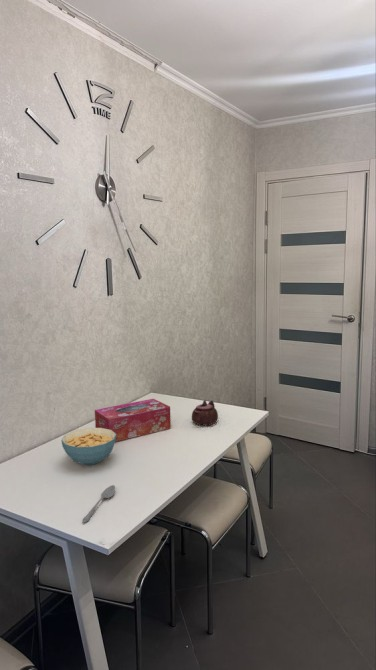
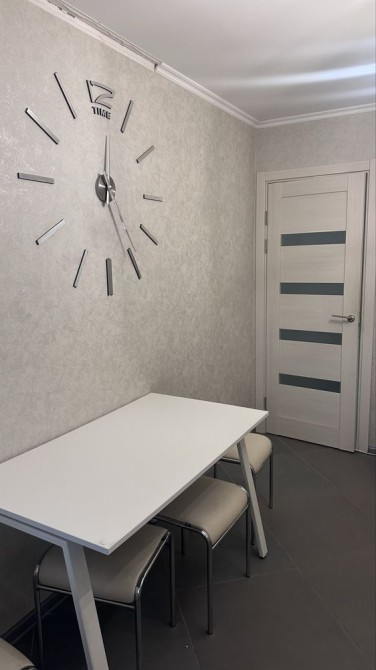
- tissue box [94,398,172,442]
- teapot [191,399,219,427]
- spoon [81,484,116,523]
- cereal bowl [60,427,117,466]
